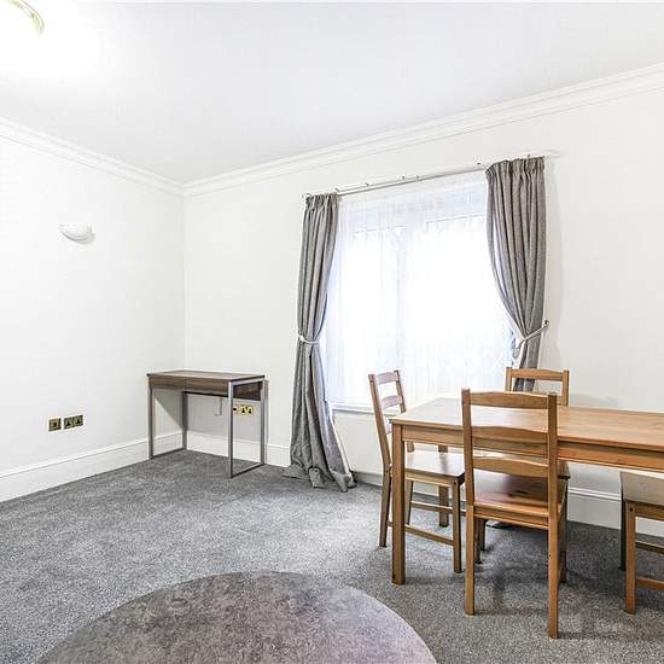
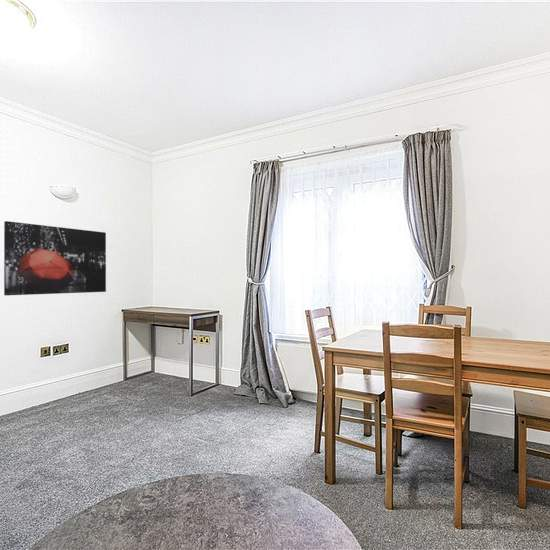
+ wall art [3,220,107,296]
